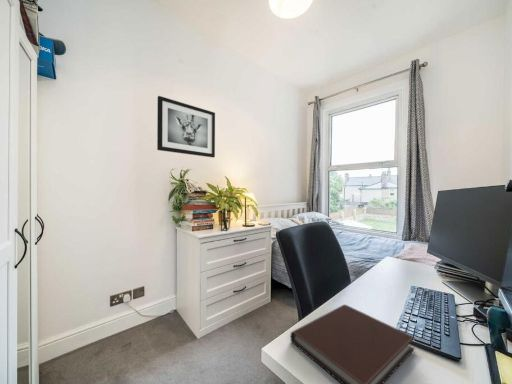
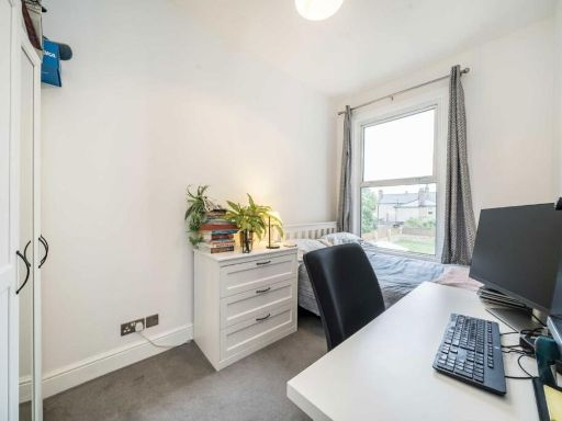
- wall art [156,95,216,158]
- notebook [290,303,416,384]
